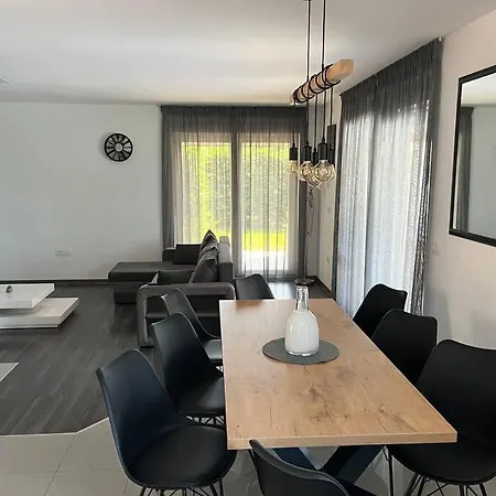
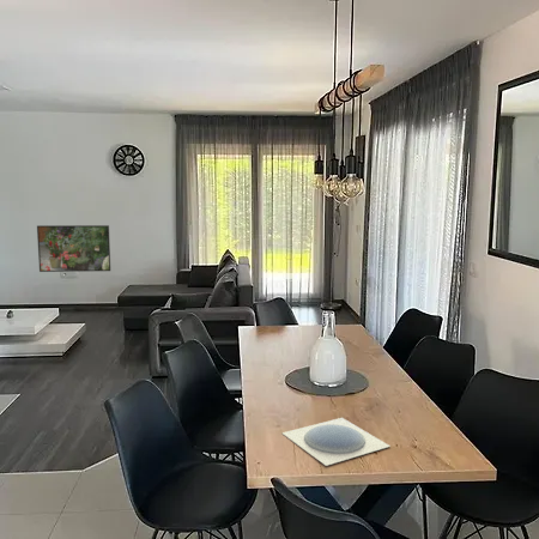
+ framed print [36,224,111,273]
+ plate [281,417,392,467]
